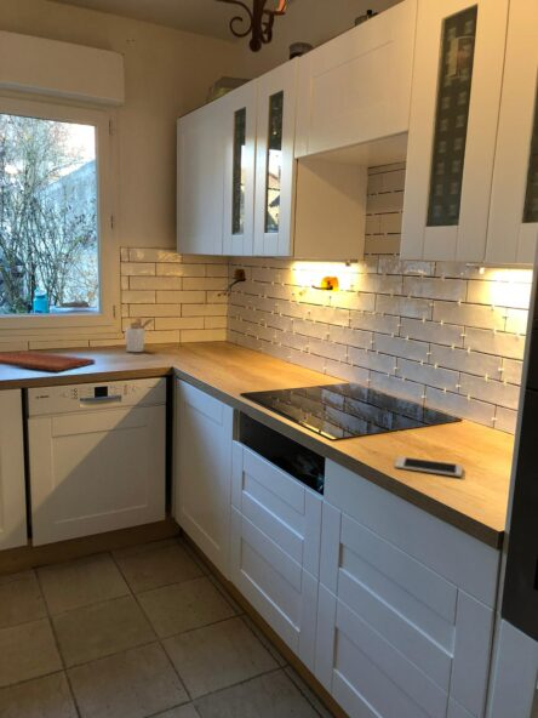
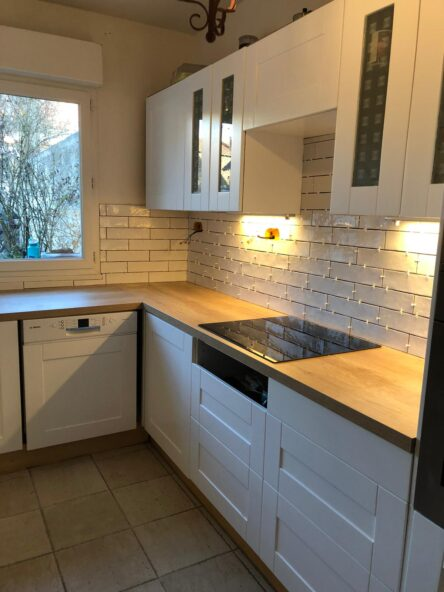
- cutting board [0,351,96,372]
- utensil holder [125,314,155,353]
- cell phone [394,455,463,478]
